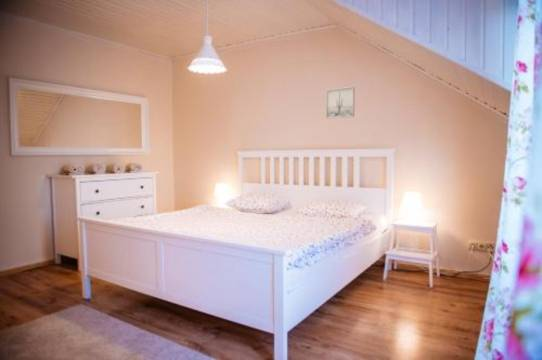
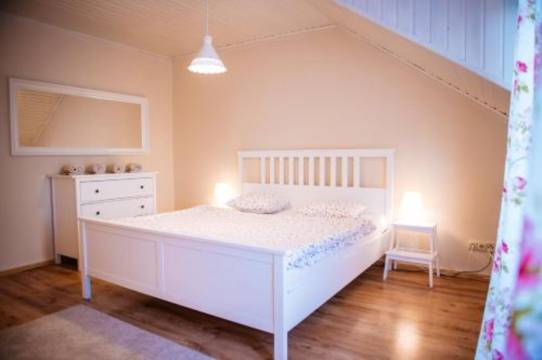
- wall art [325,86,356,120]
